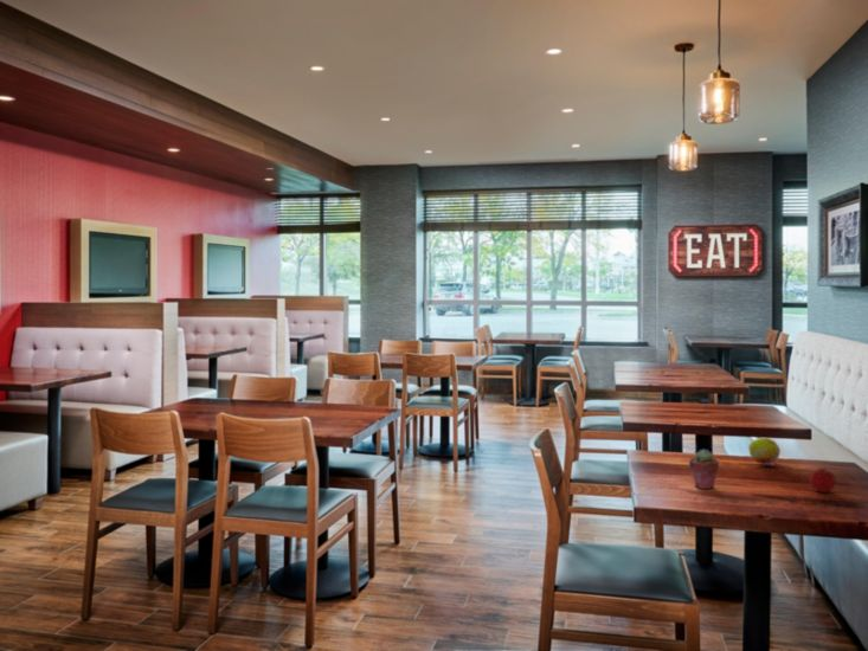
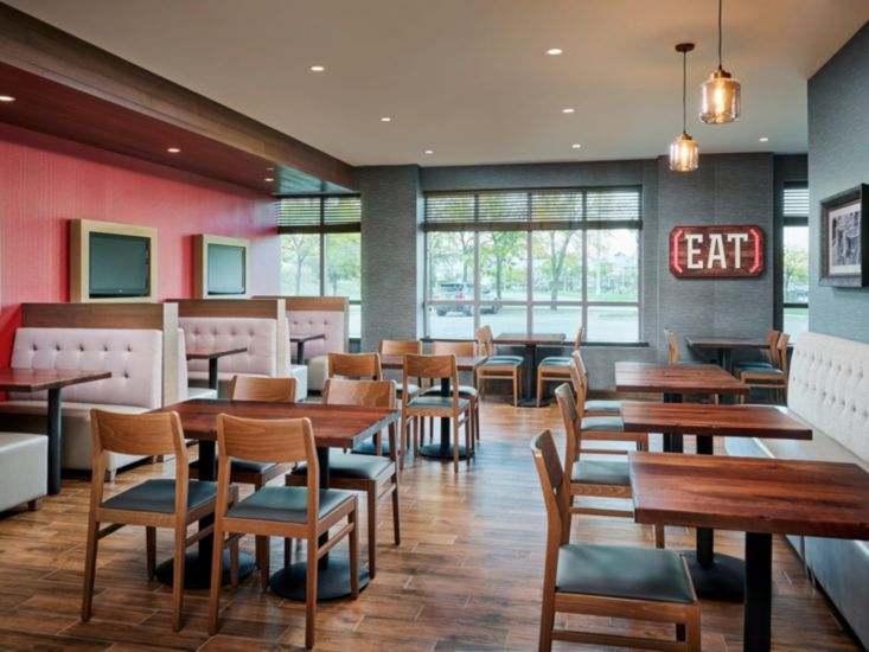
- potted succulent [688,449,720,490]
- apple [809,464,837,494]
- fruit [747,437,782,466]
